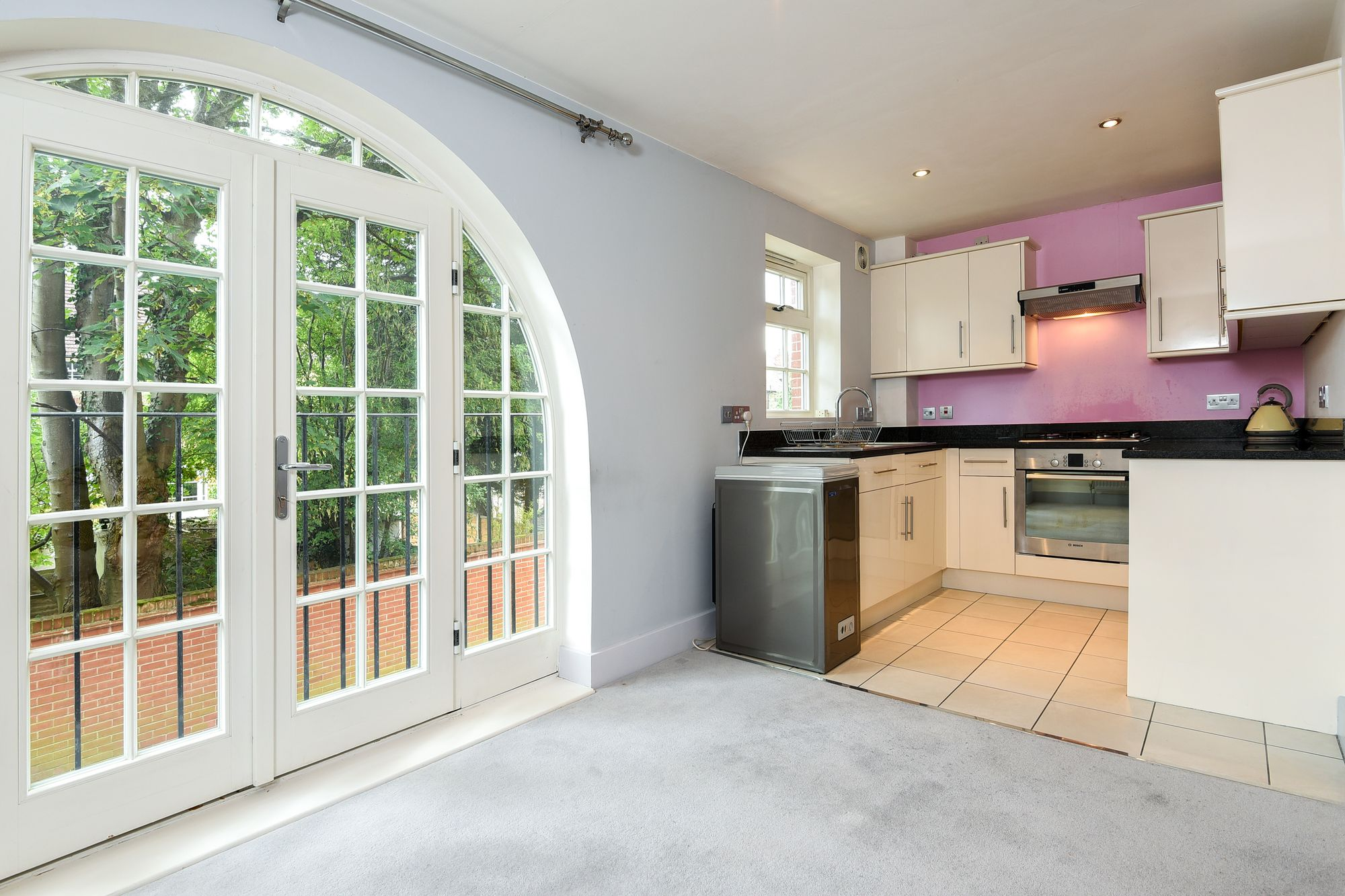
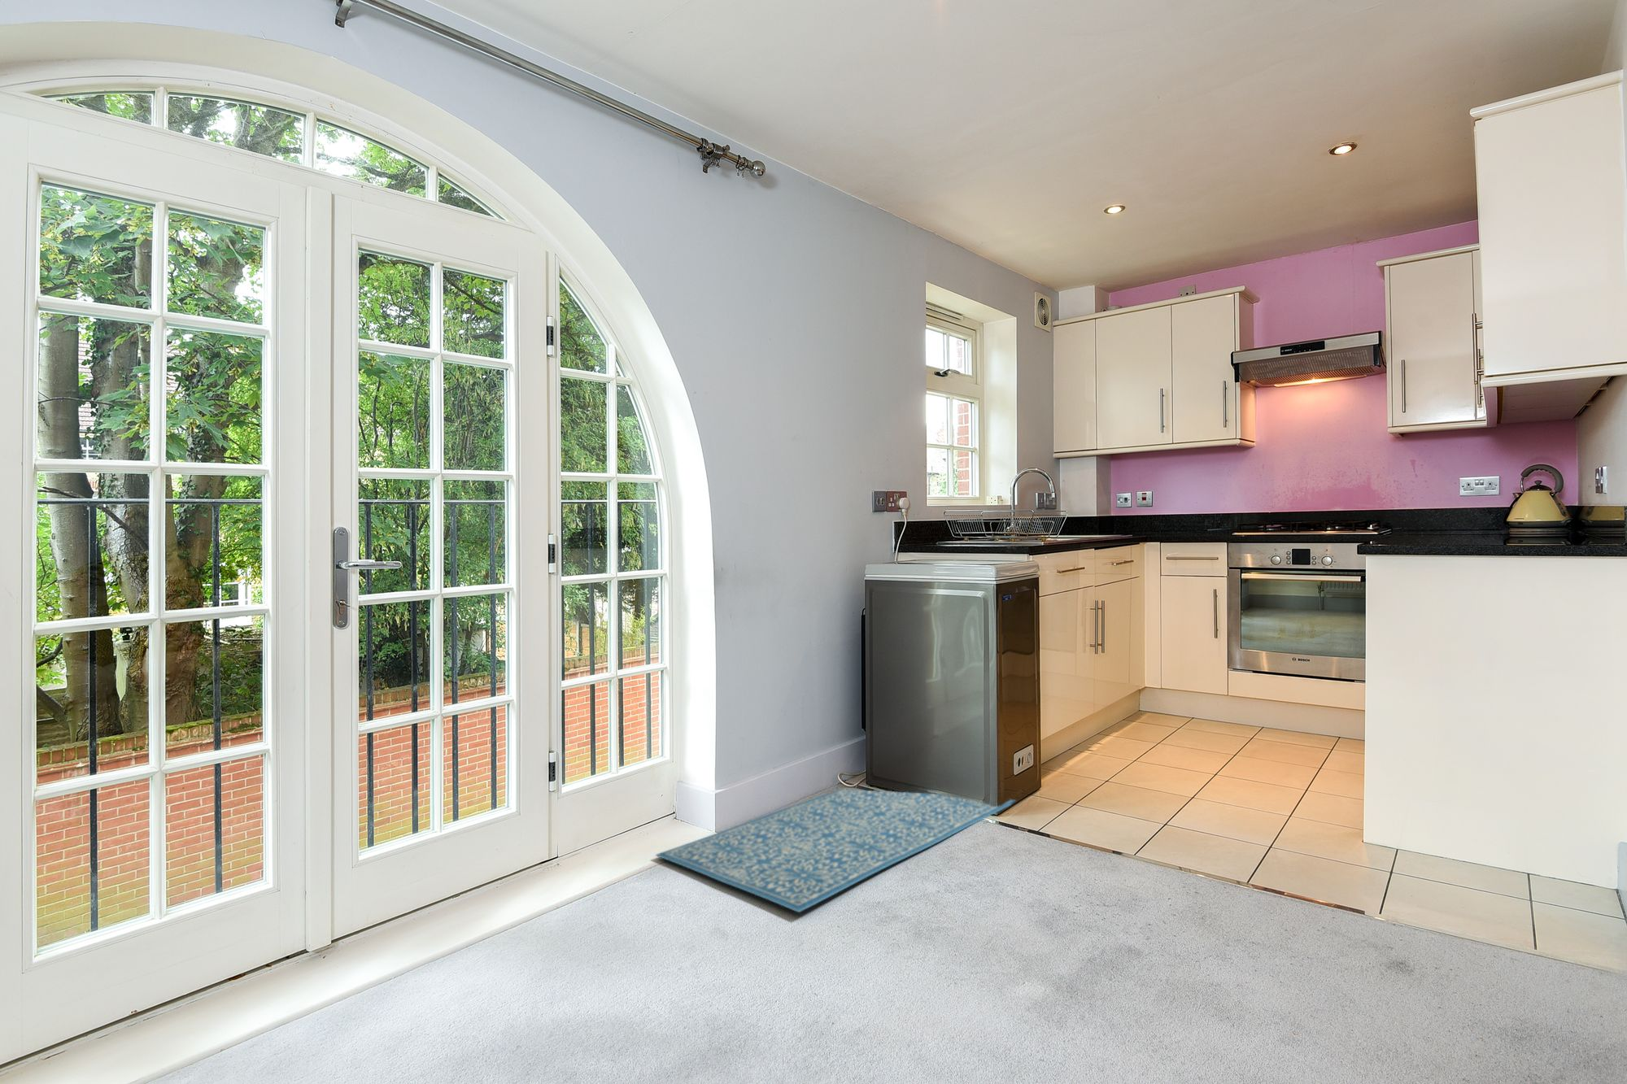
+ rug [654,789,1017,913]
